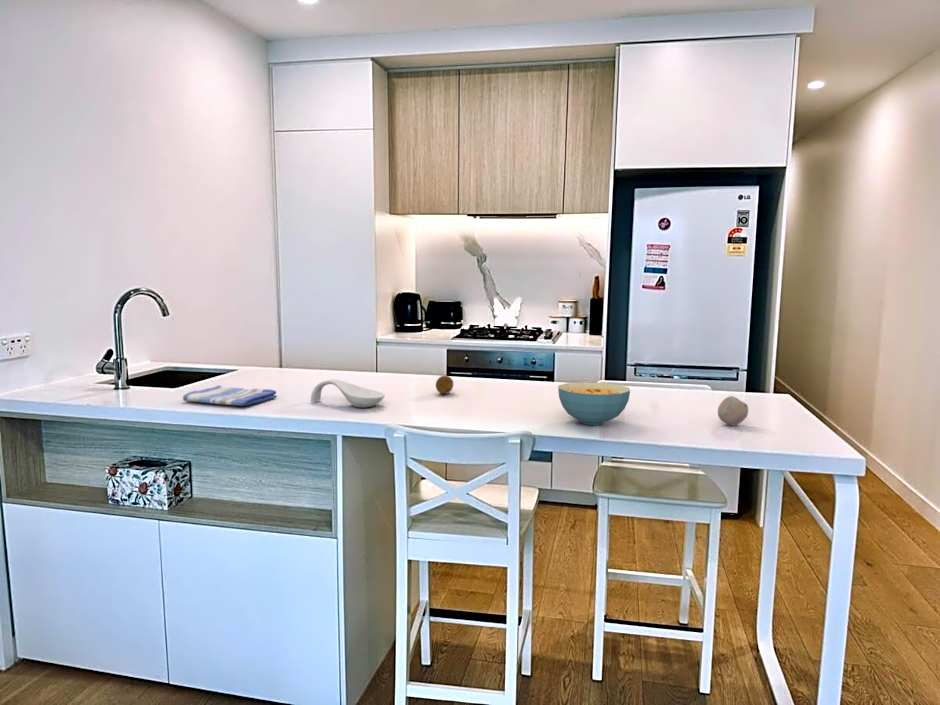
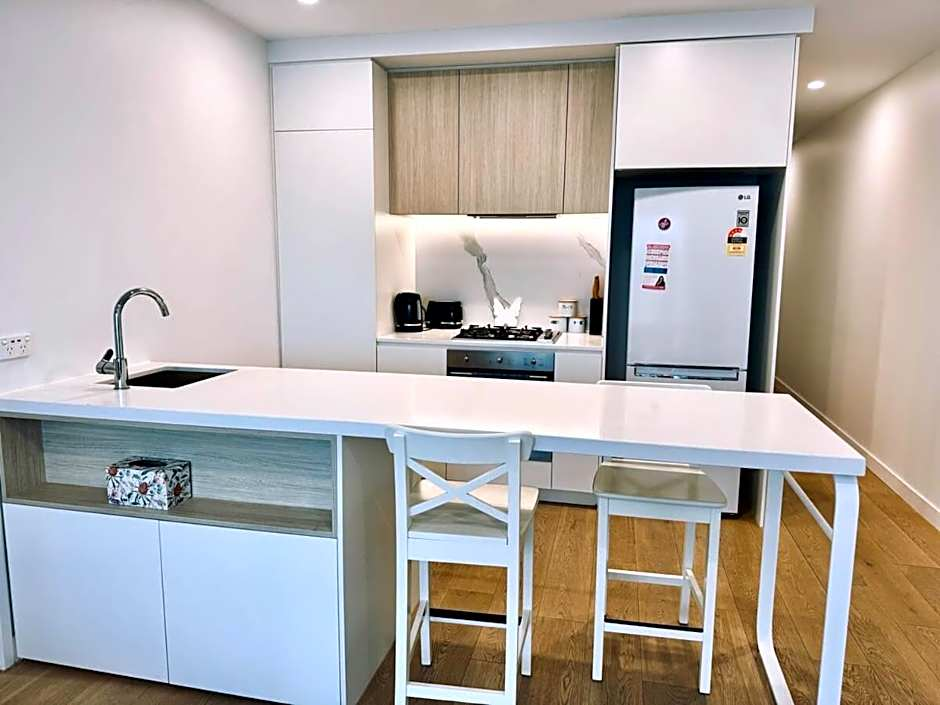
- fruit [717,395,749,427]
- cereal bowl [557,381,631,426]
- dish towel [182,384,278,407]
- fruit [435,375,454,395]
- spoon rest [310,378,386,408]
